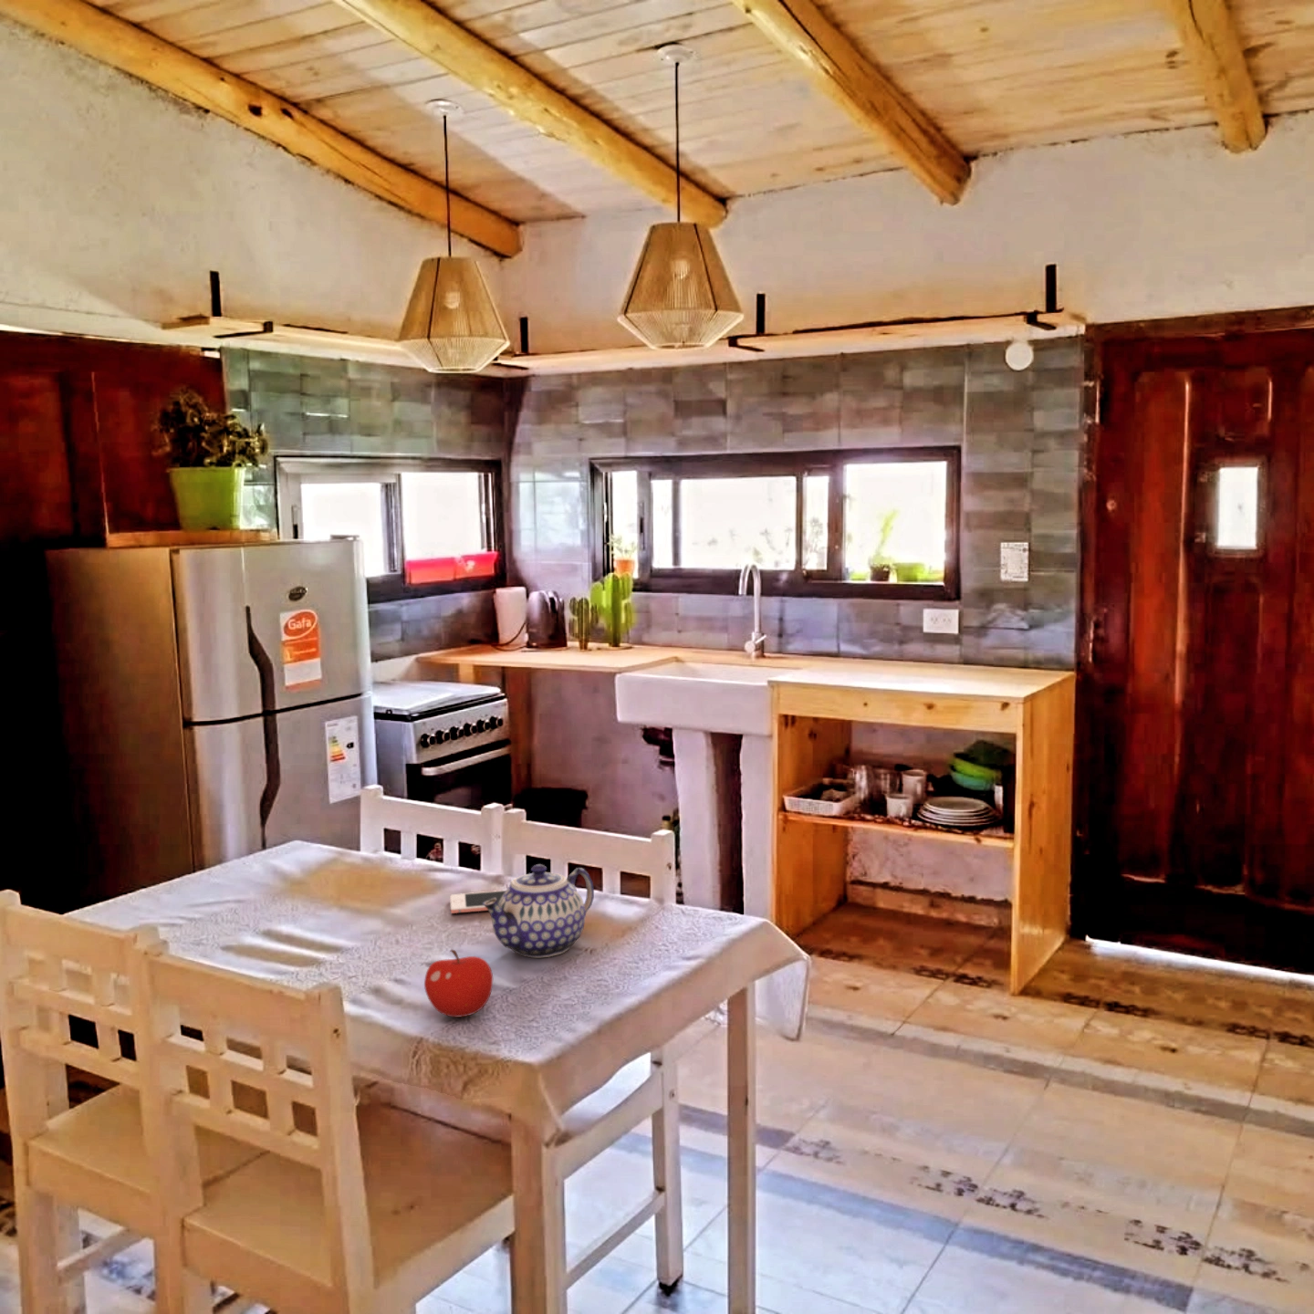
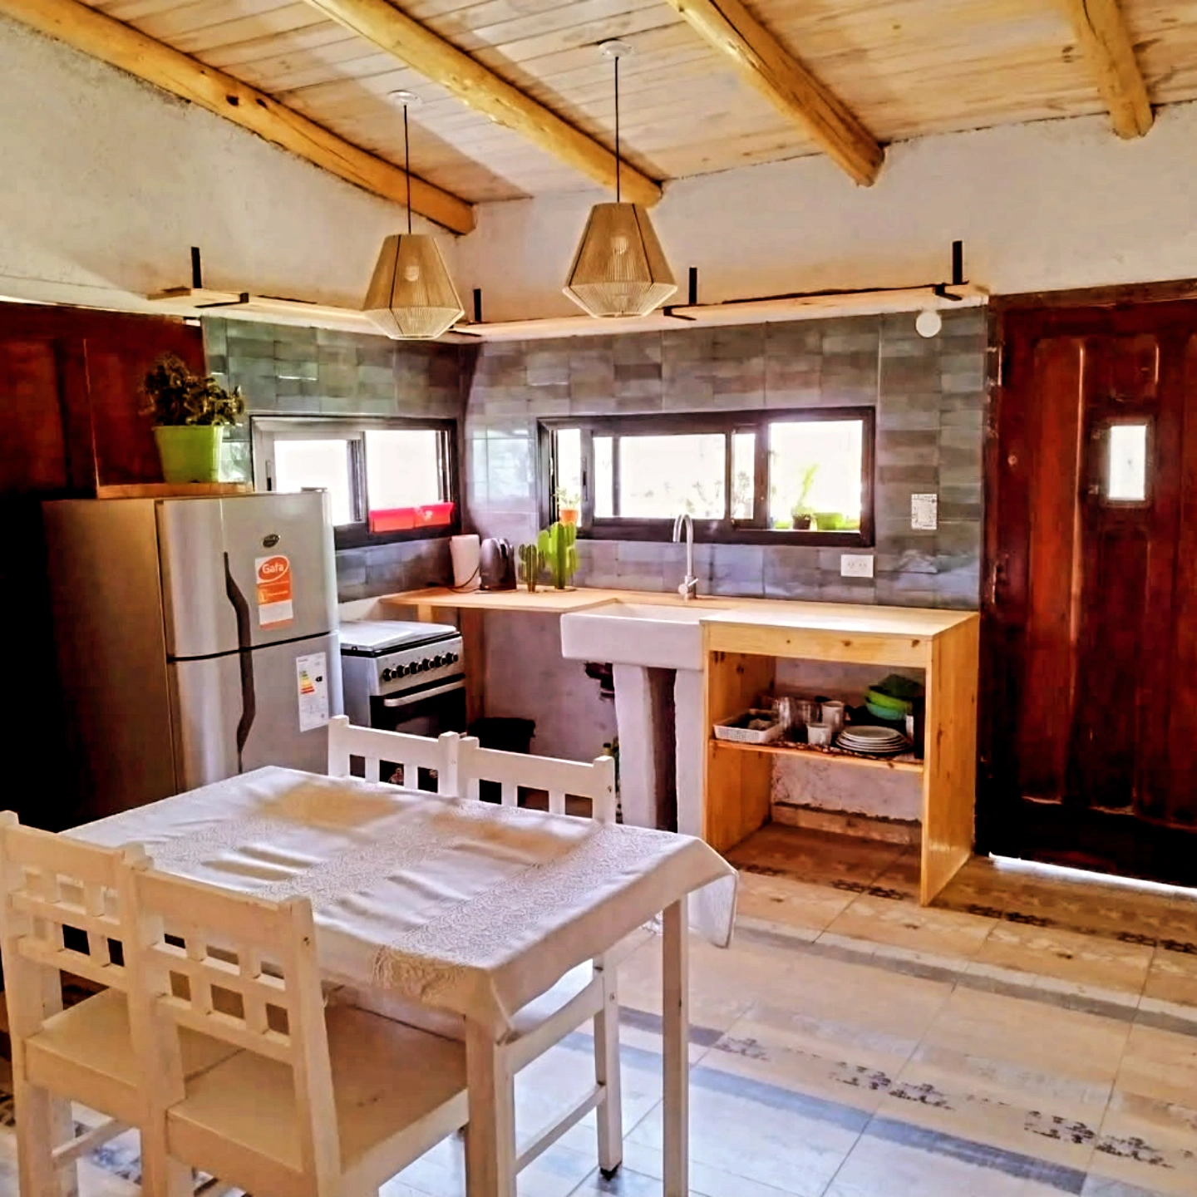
- teapot [483,863,594,958]
- fruit [424,949,493,1018]
- cell phone [449,889,507,915]
